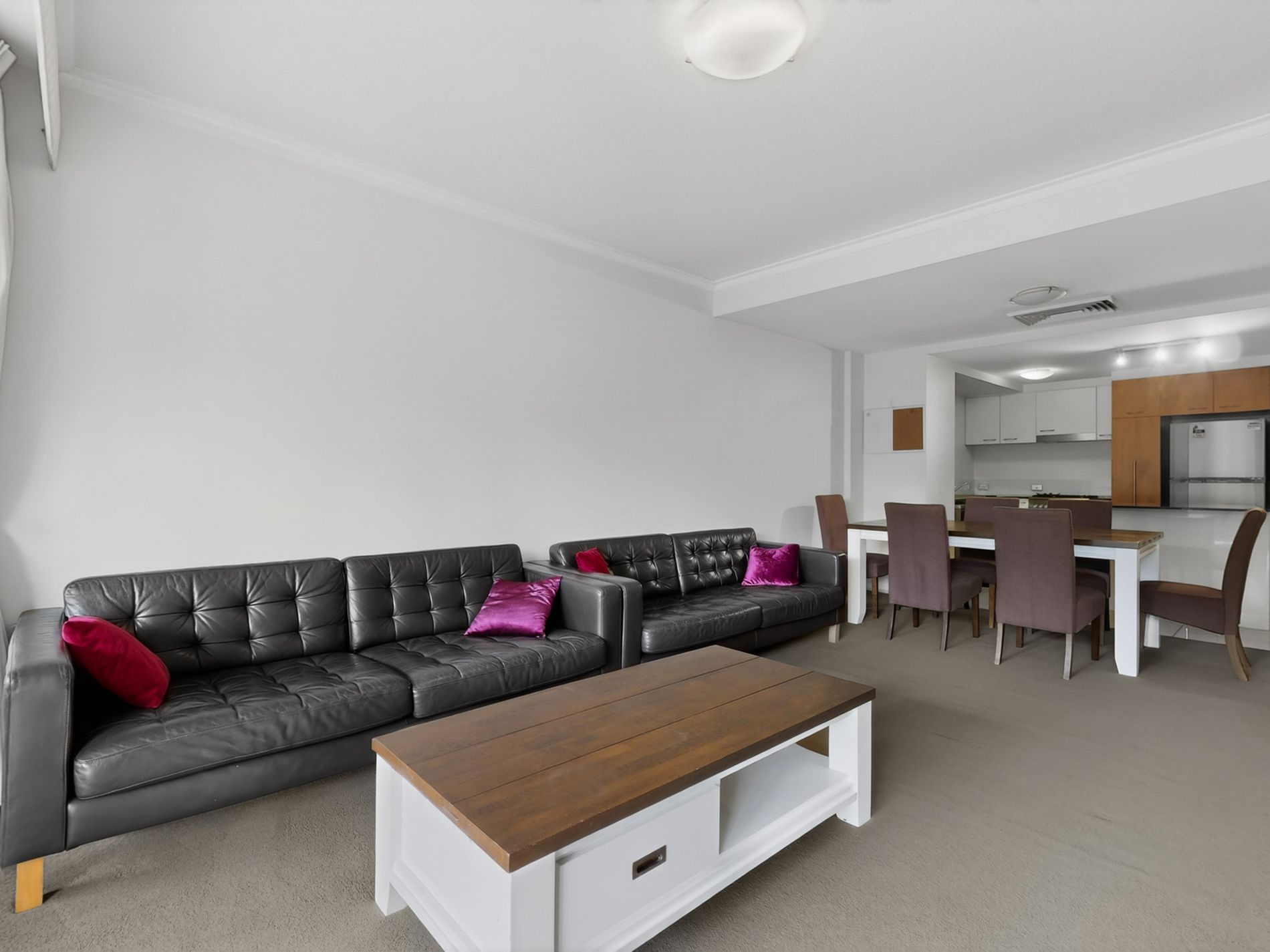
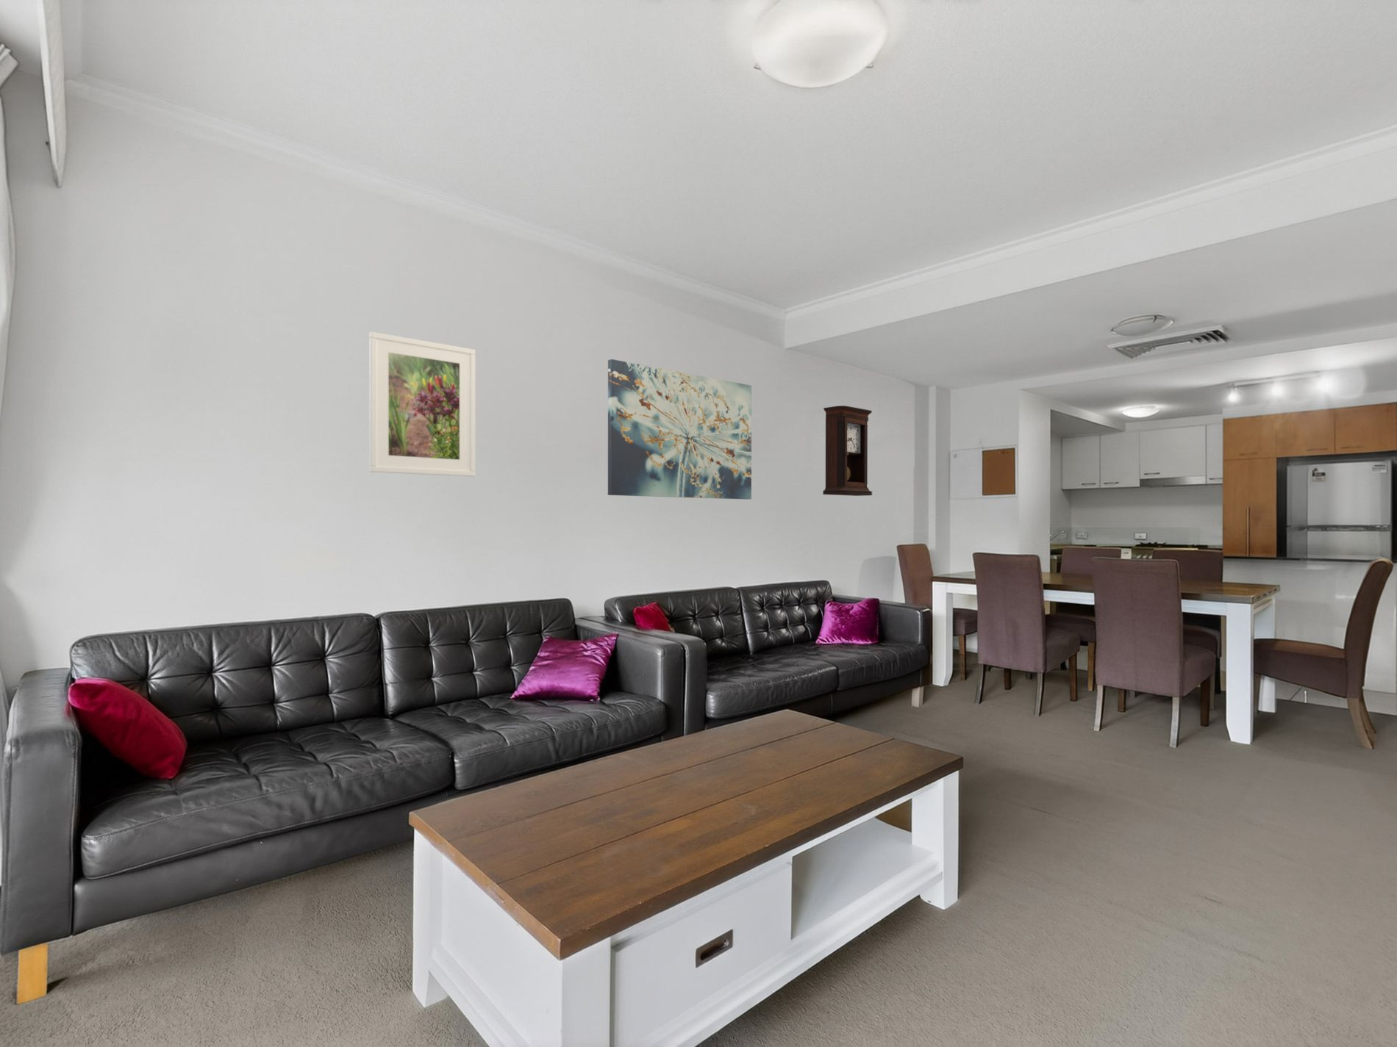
+ pendulum clock [822,405,873,497]
+ wall art [607,359,752,500]
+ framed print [369,331,475,477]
